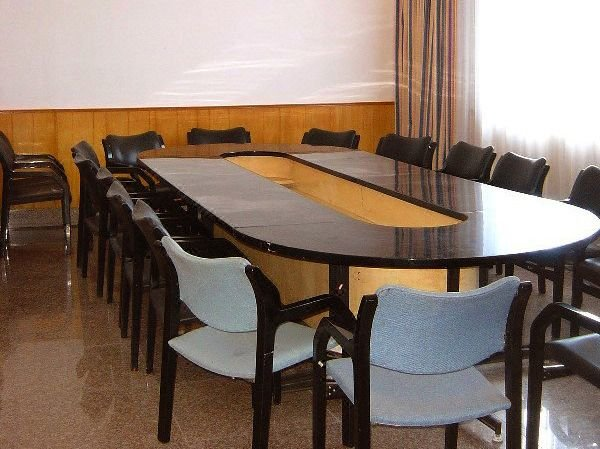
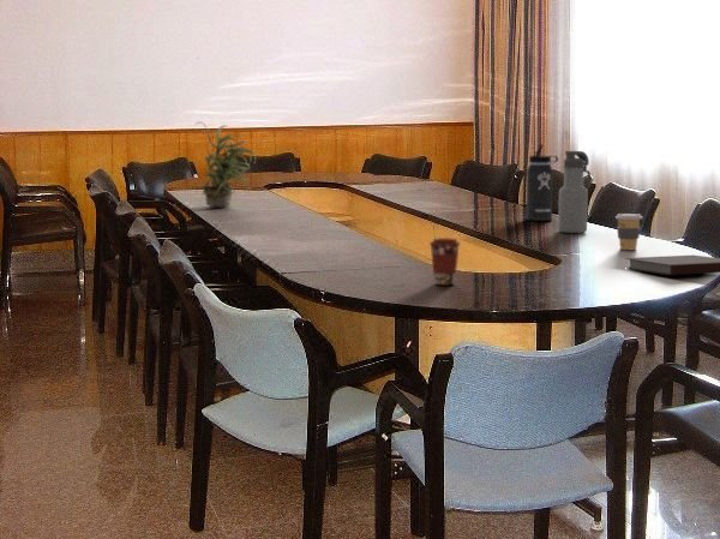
+ potted plant [194,121,257,208]
+ coffee cup [614,212,643,251]
+ coffee cup [428,236,462,286]
+ thermos bottle [526,143,559,222]
+ notebook [624,254,720,276]
+ water bottle [557,150,592,234]
